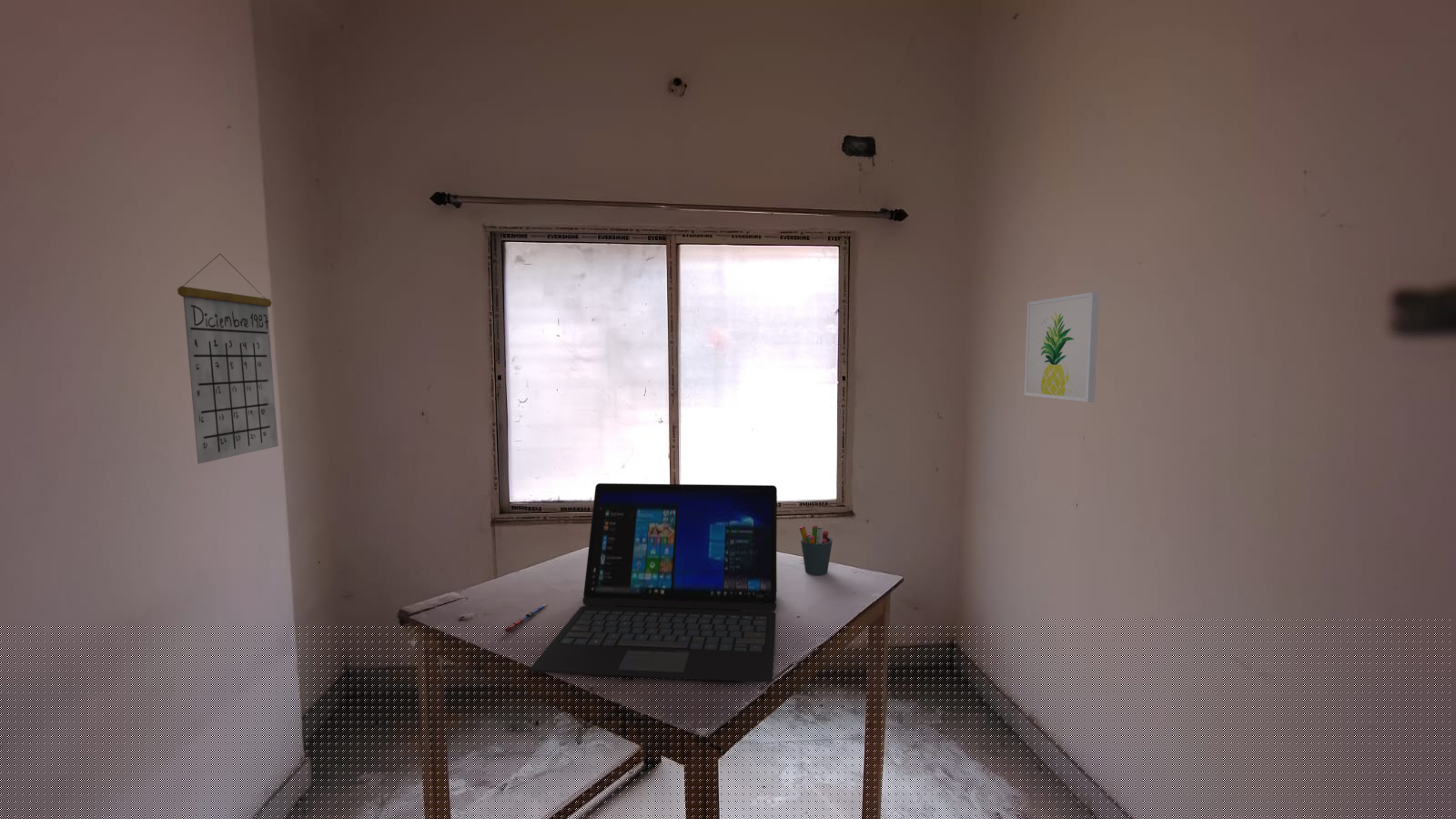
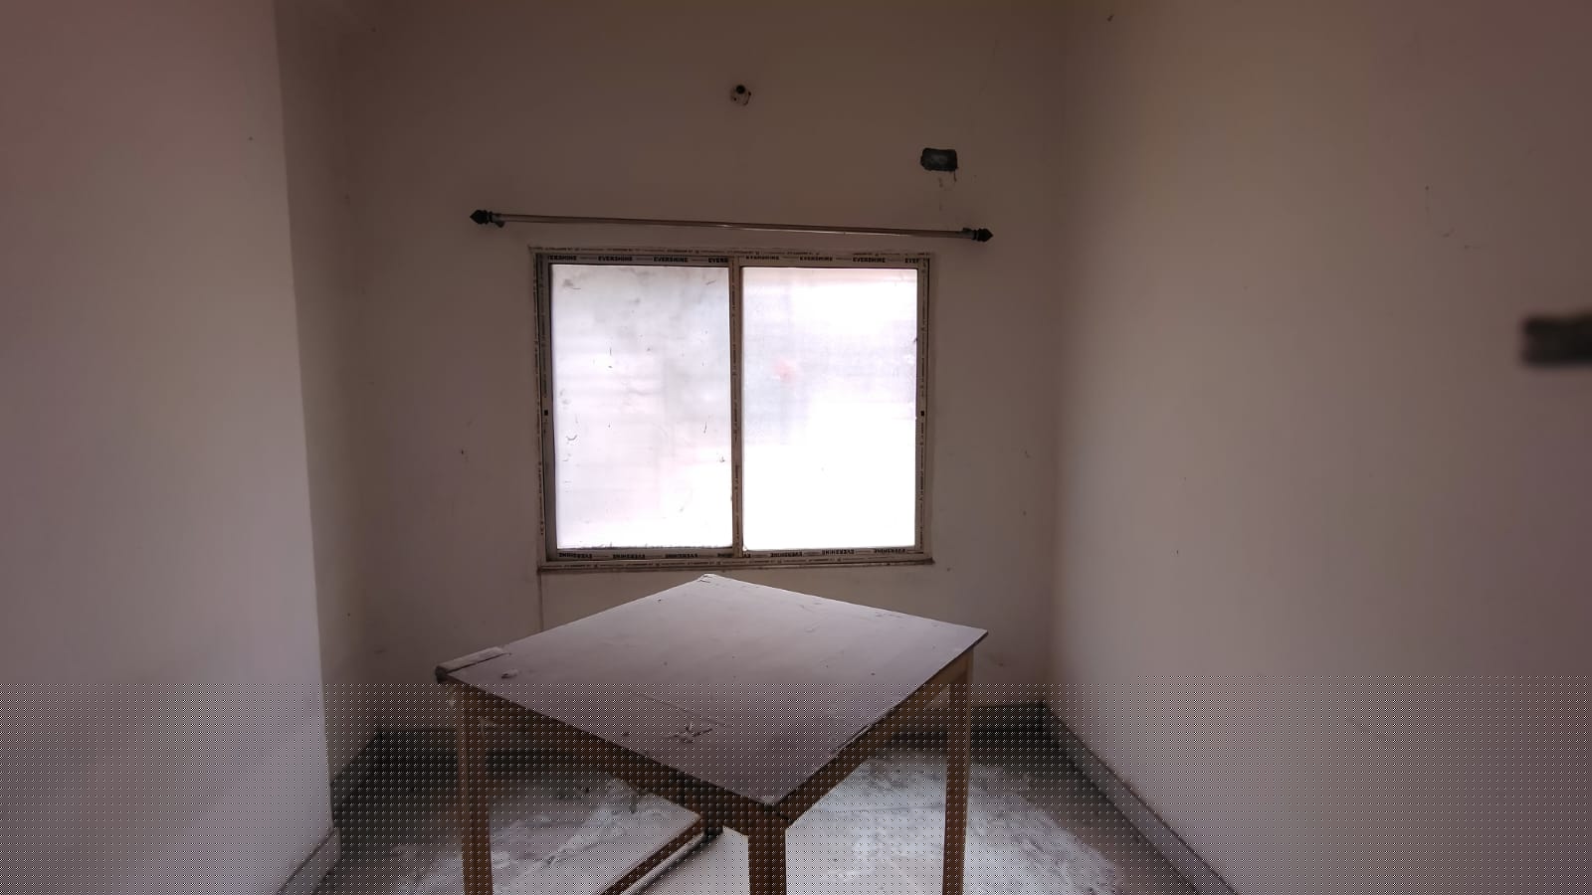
- pen [503,603,548,633]
- calendar [177,253,279,465]
- laptop [530,482,778,683]
- pen holder [798,525,834,576]
- wall art [1024,291,1100,403]
